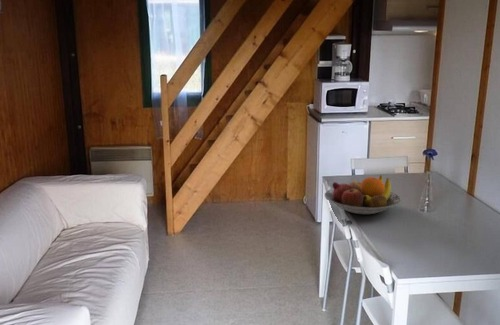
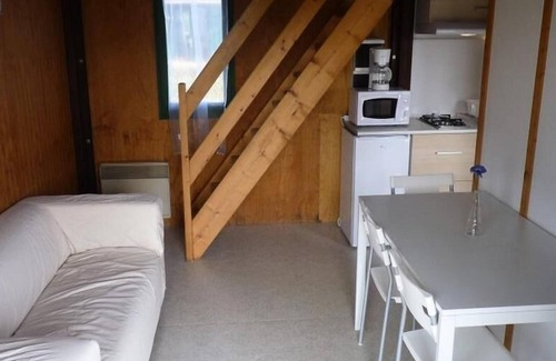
- fruit bowl [324,174,402,215]
